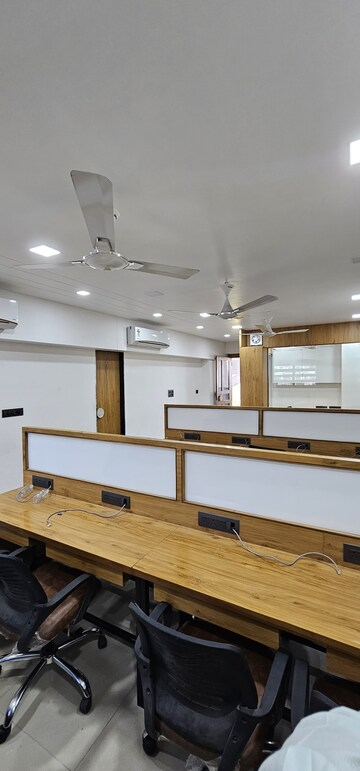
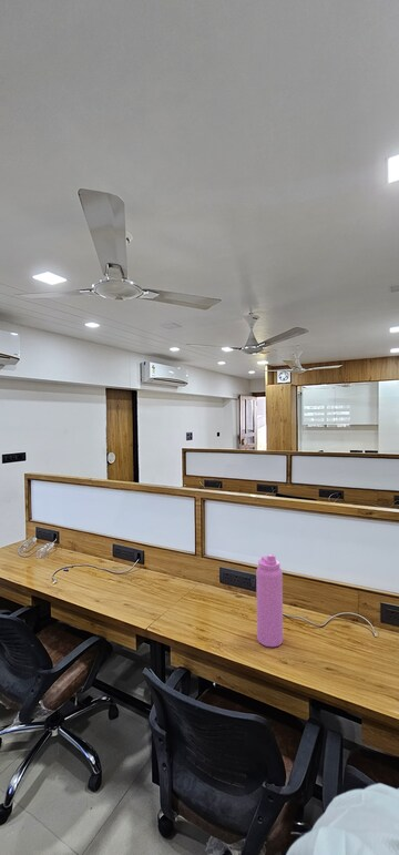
+ water bottle [255,553,284,648]
